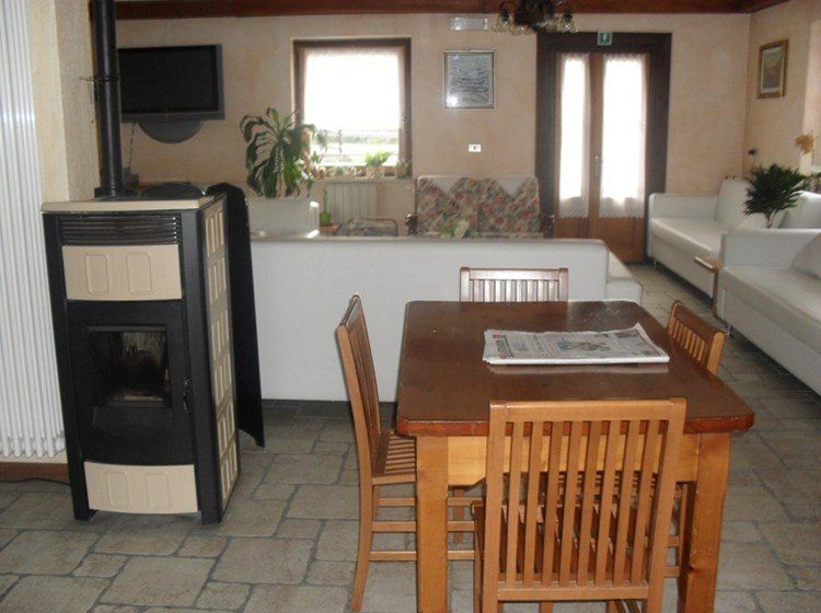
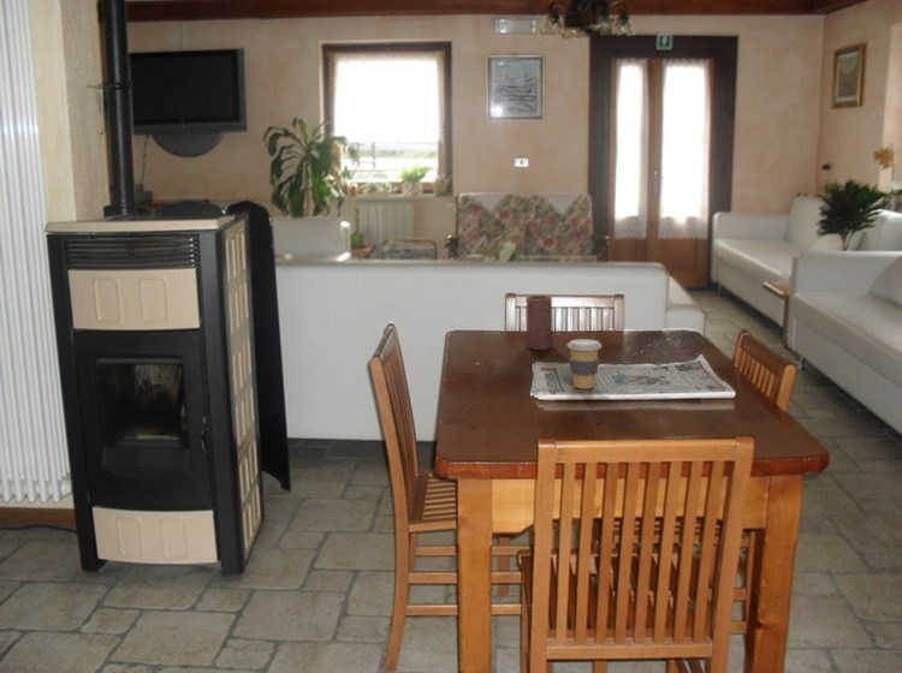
+ candle [524,293,554,351]
+ coffee cup [566,338,603,389]
